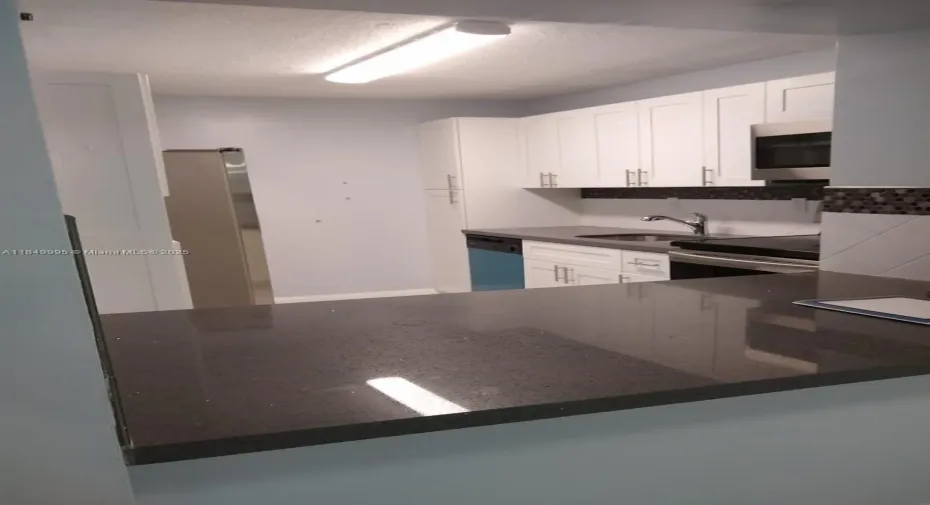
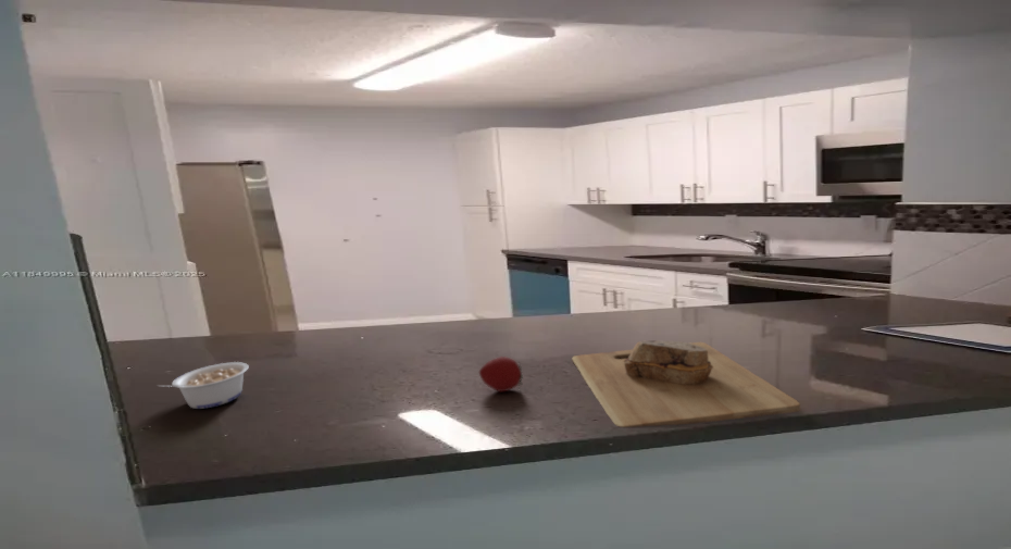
+ cutting board [571,339,801,428]
+ legume [155,361,250,410]
+ fruit [478,355,524,392]
